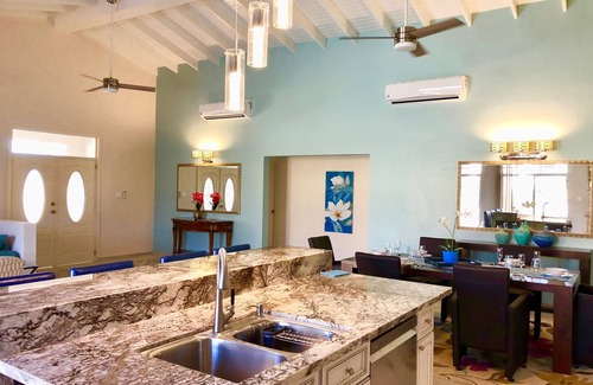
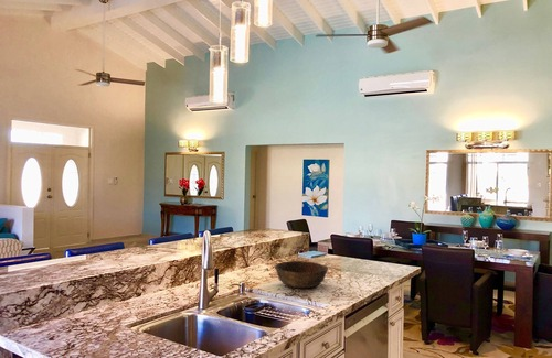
+ bowl [274,260,329,289]
